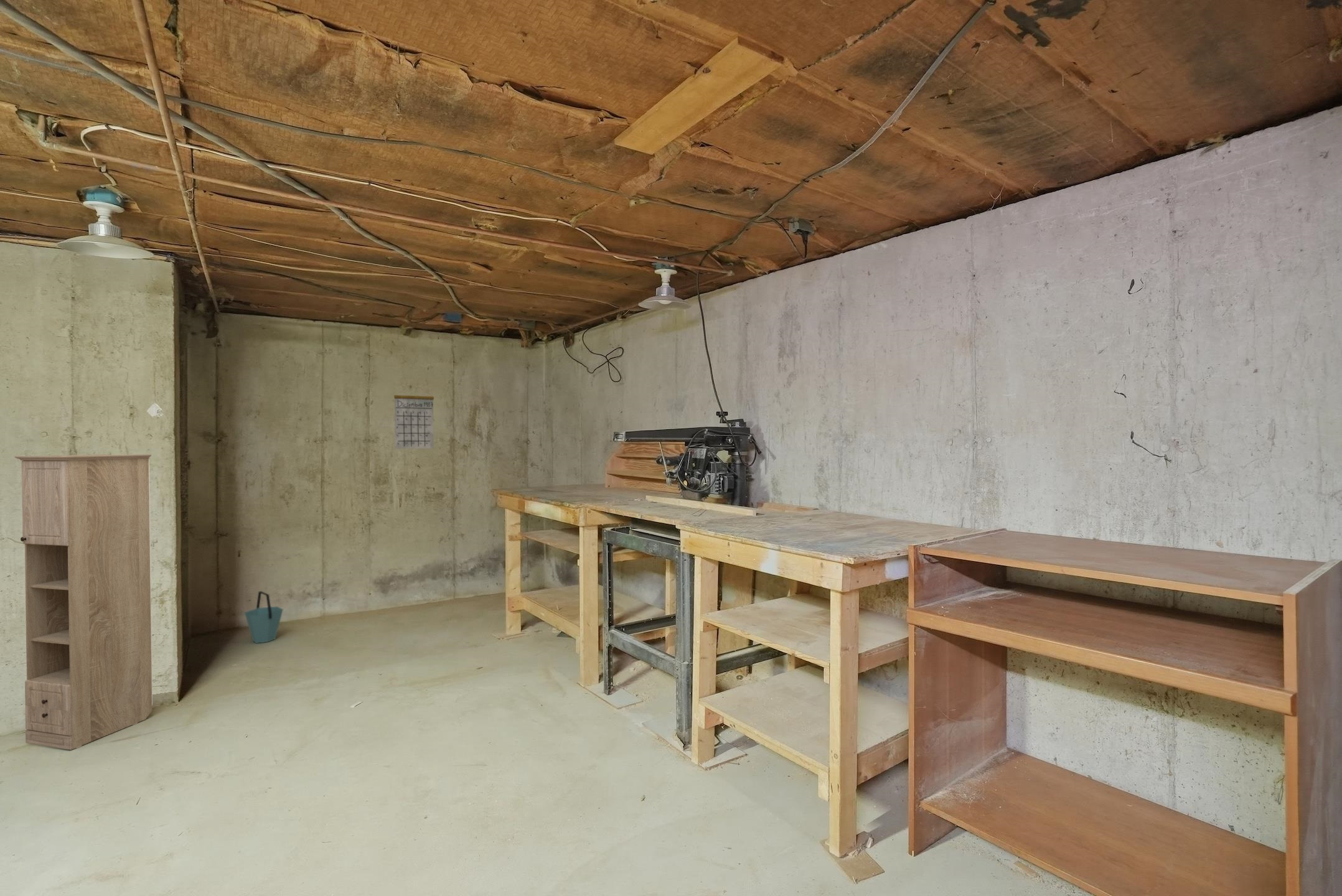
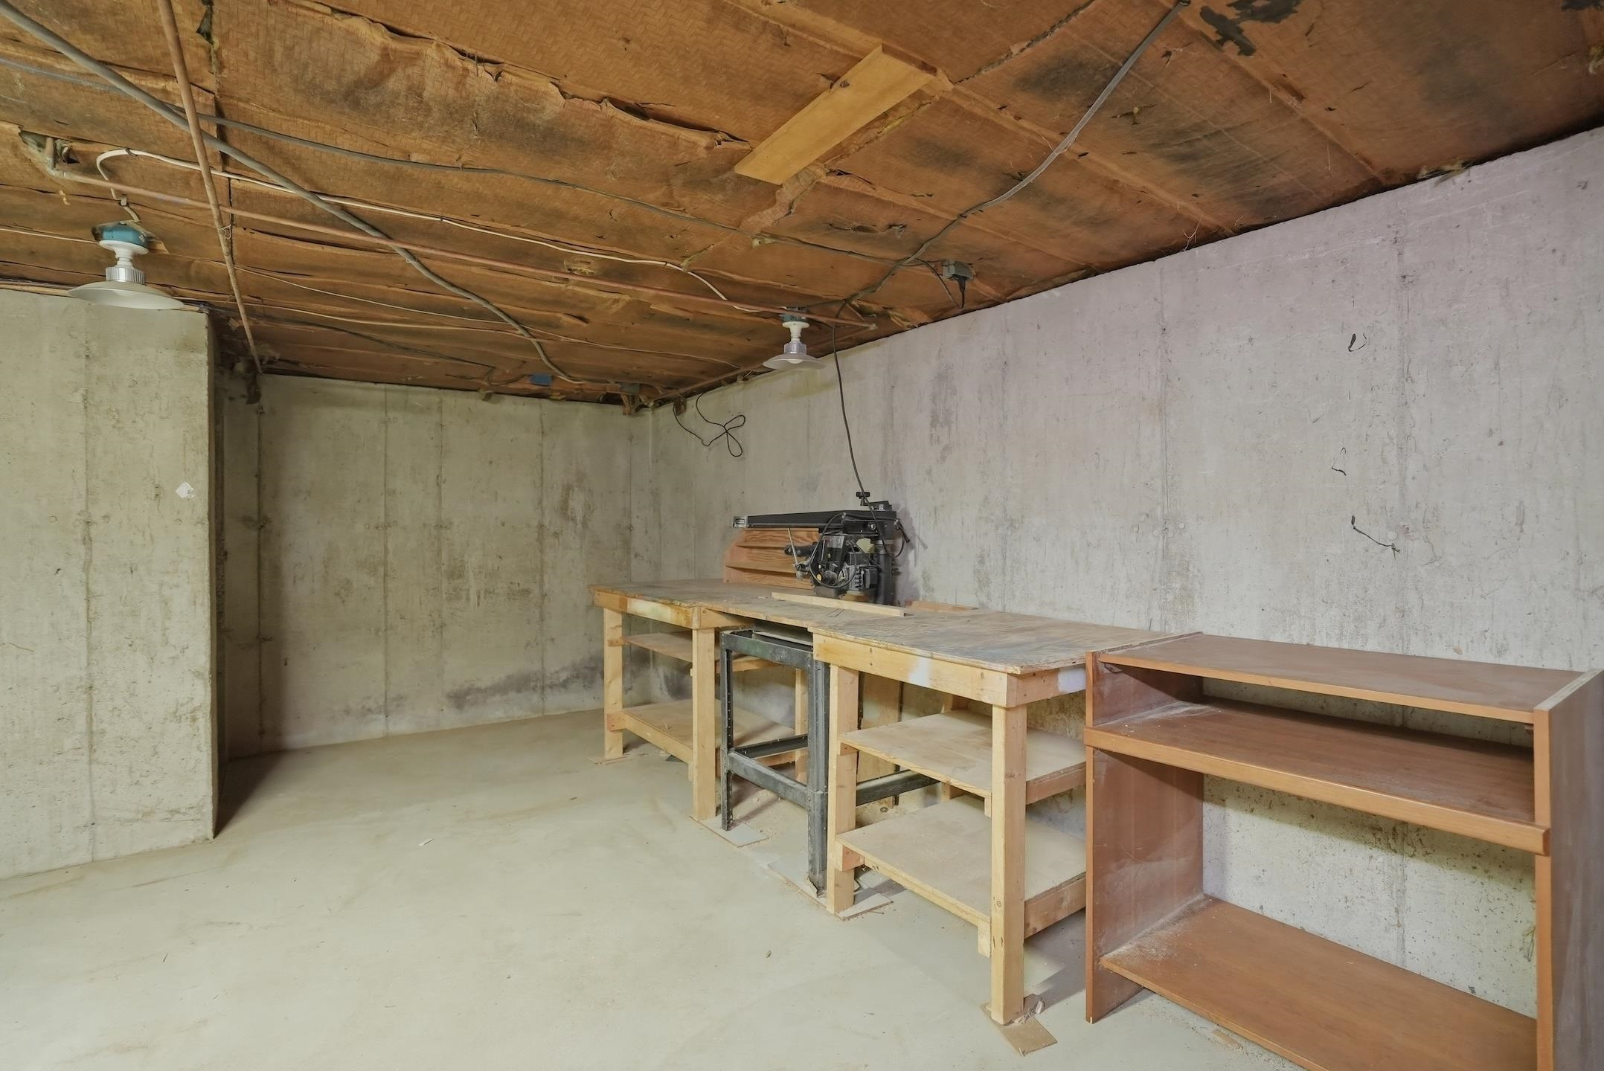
- bucket [244,590,284,644]
- calendar [393,383,434,449]
- storage cabinet [14,454,153,750]
